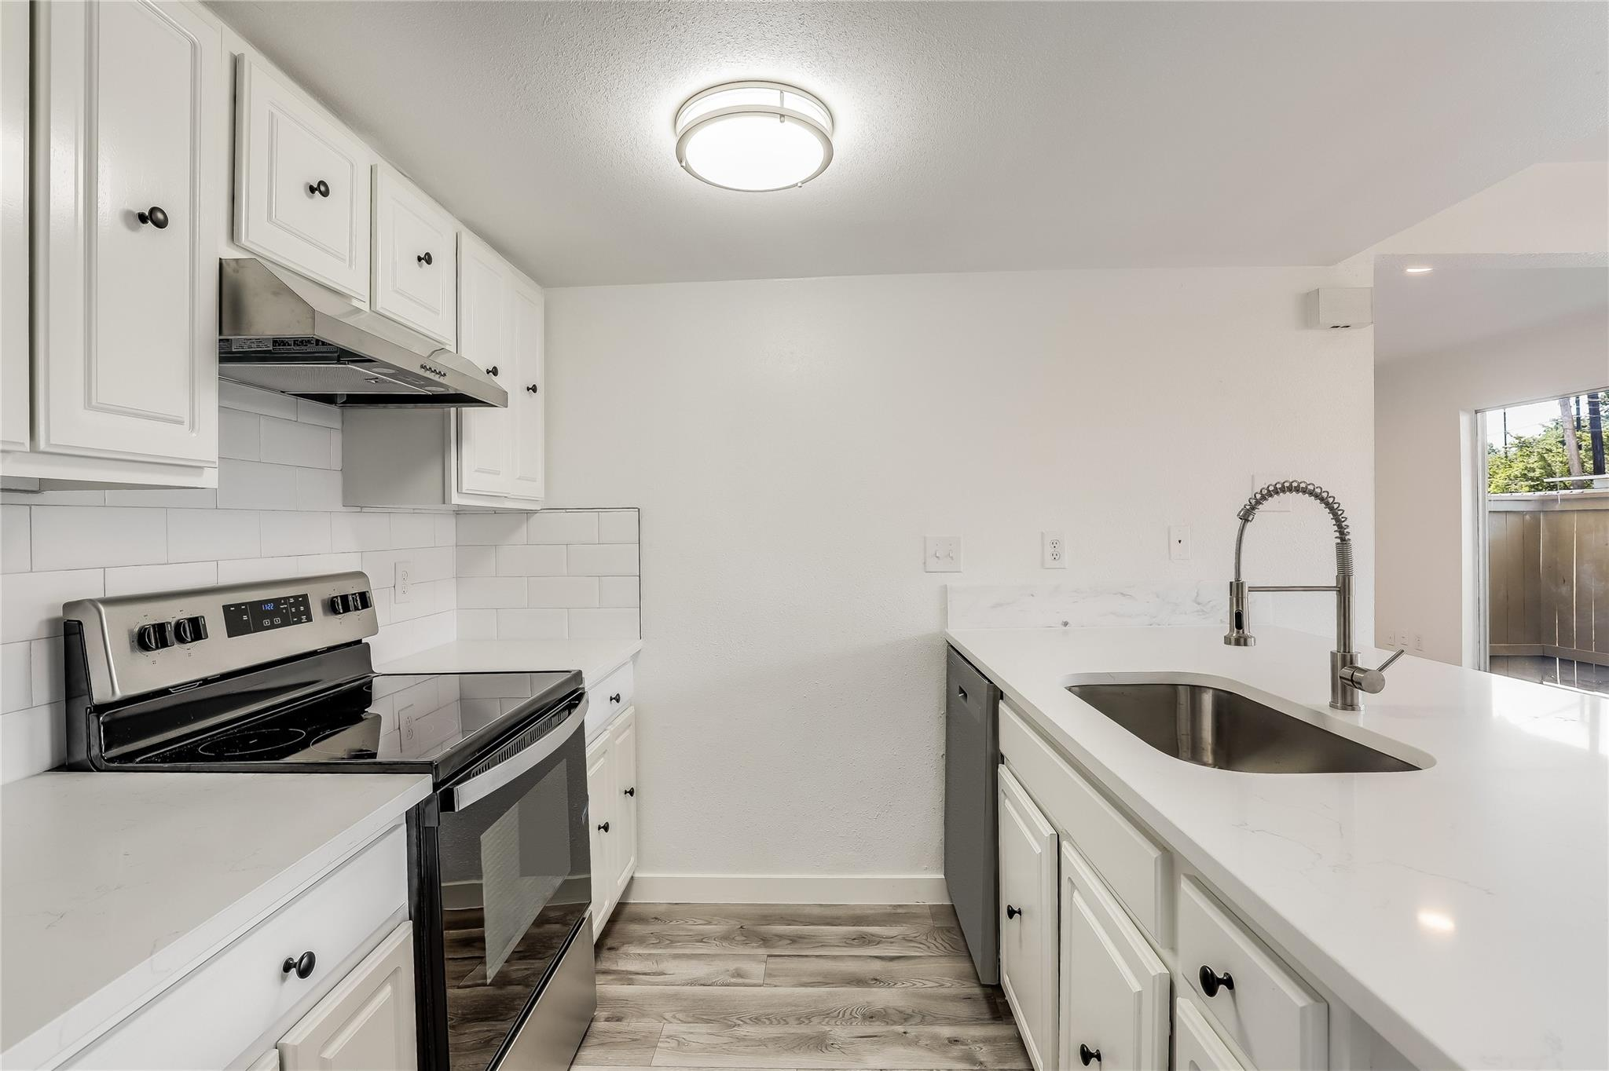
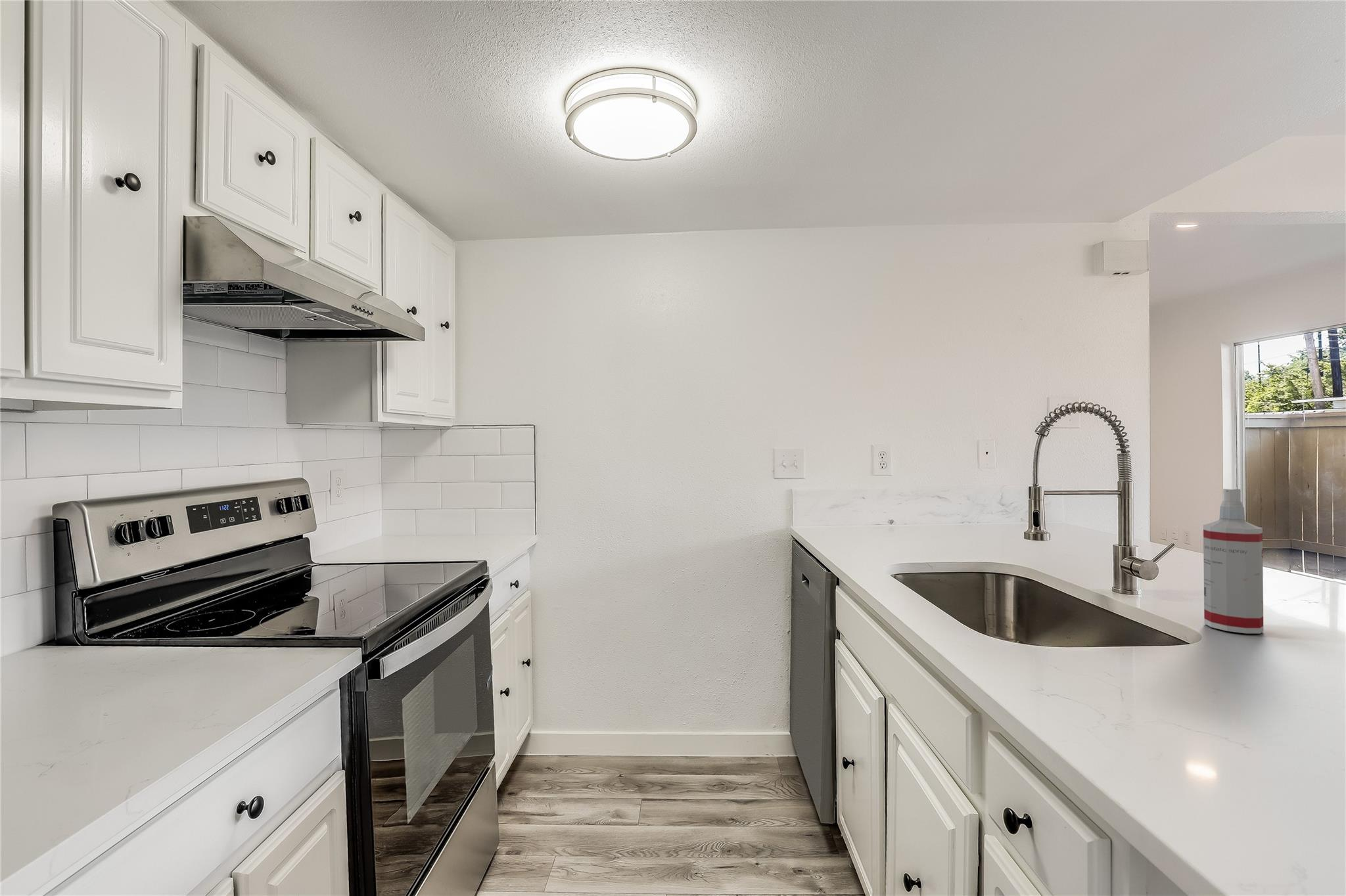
+ spray bottle [1203,488,1264,634]
